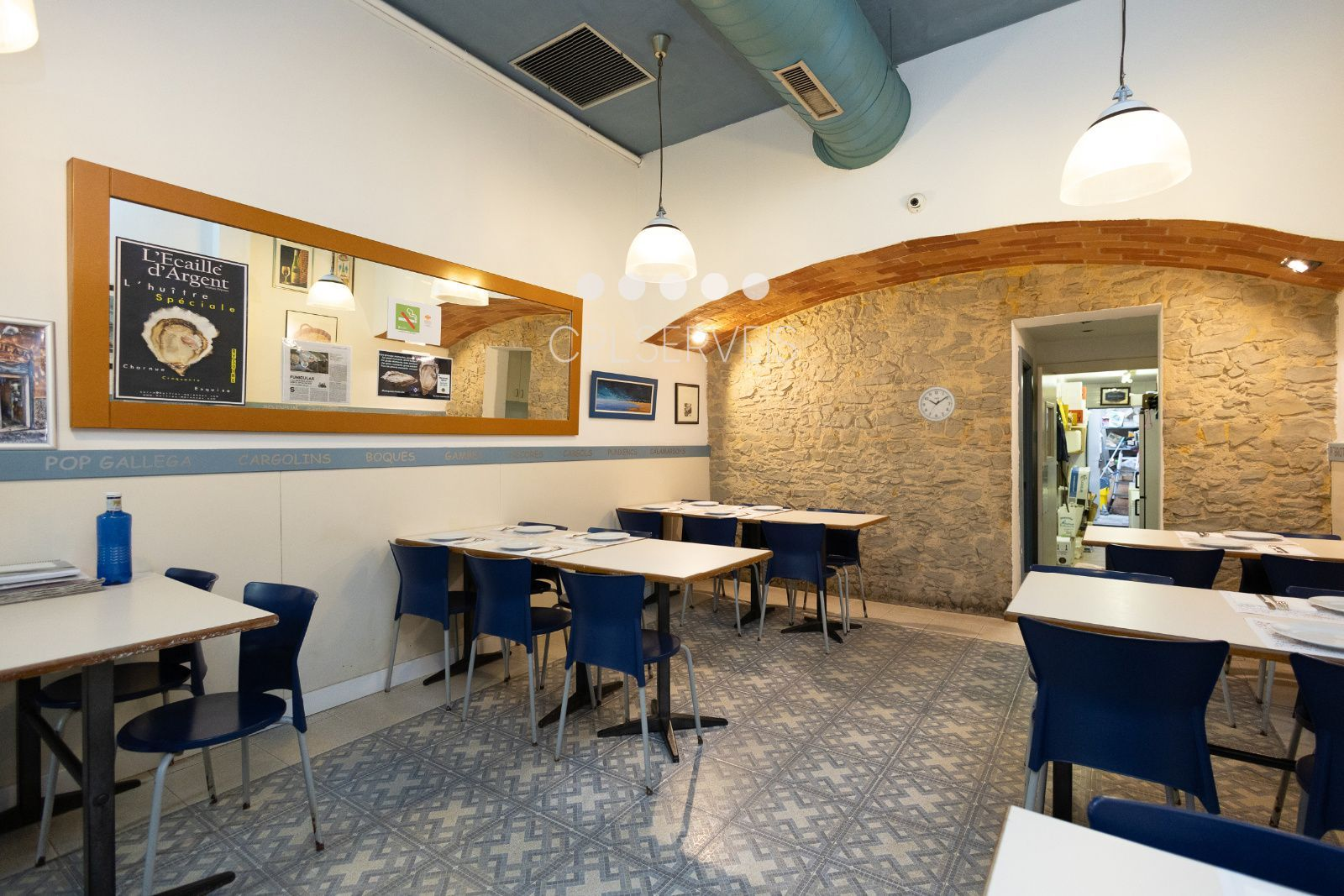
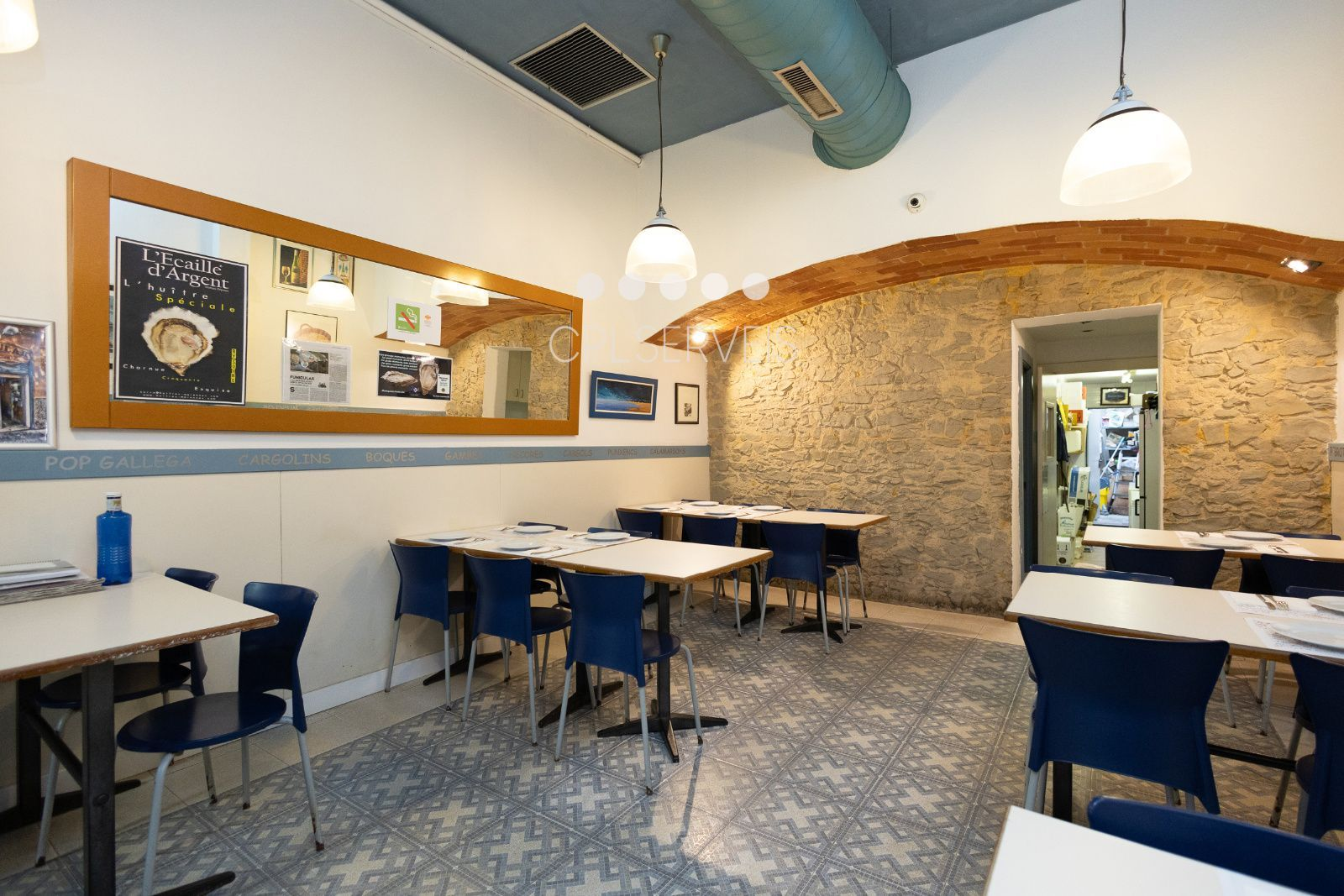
- wall clock [916,385,957,423]
